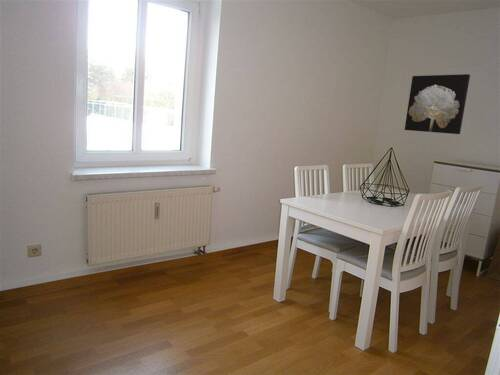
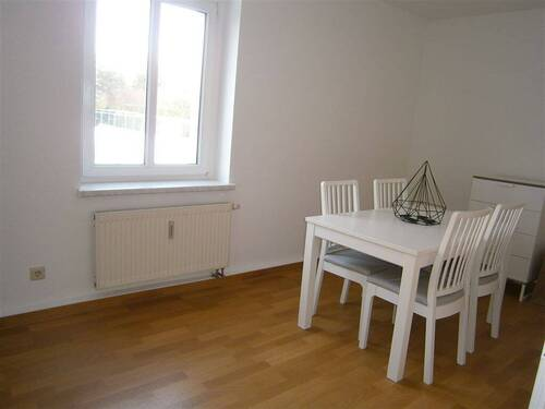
- wall art [404,73,471,135]
